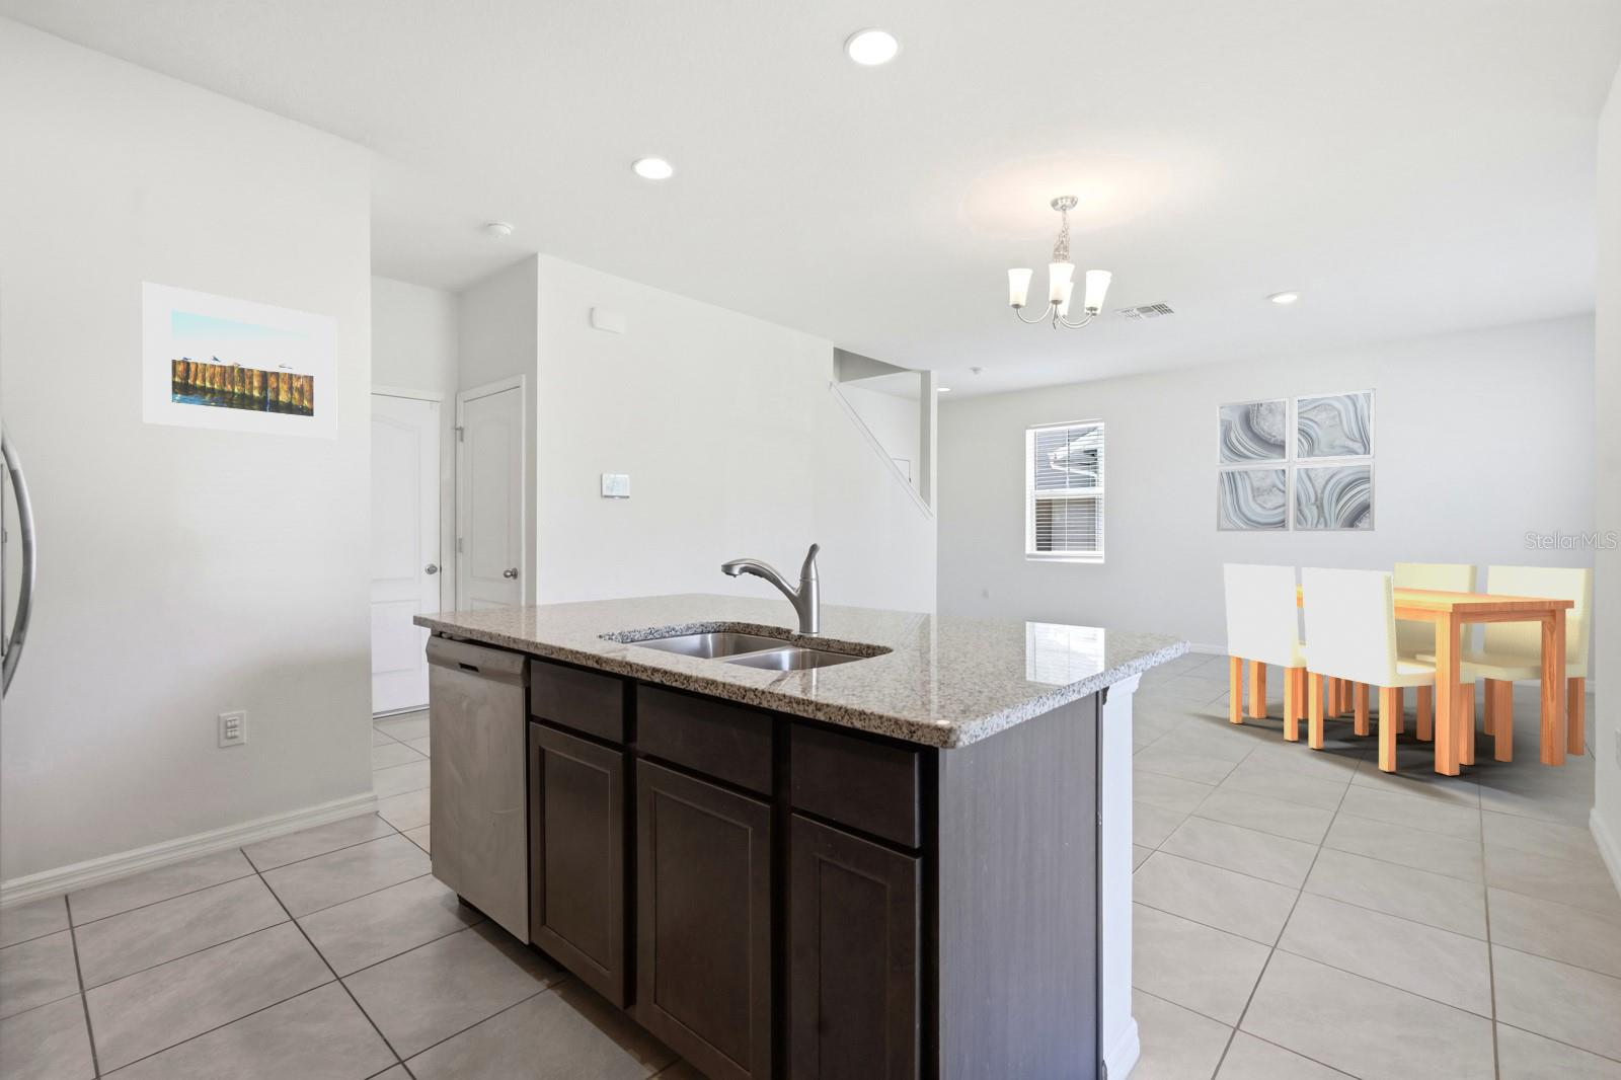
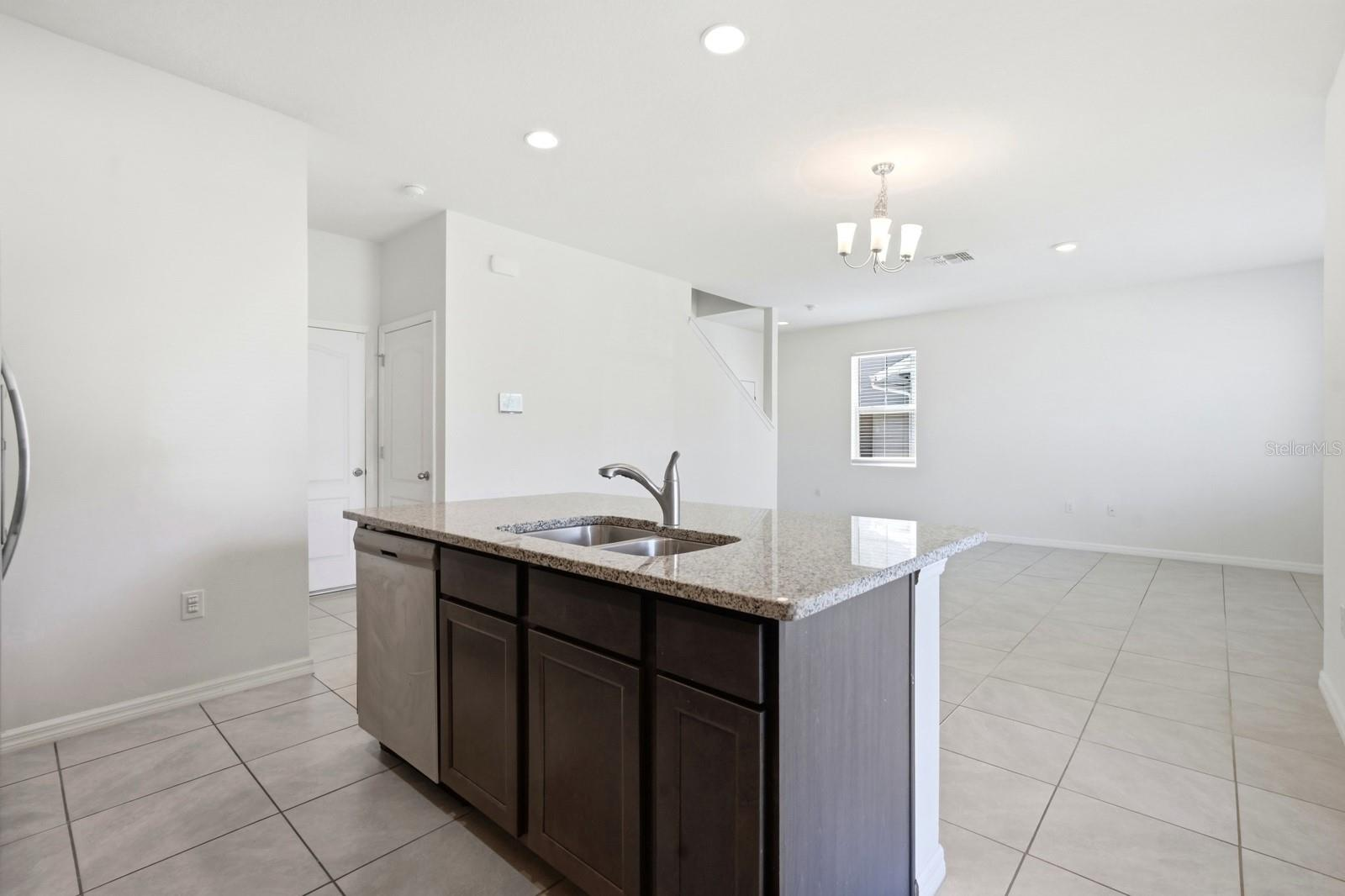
- wall art [1216,388,1376,532]
- dining set [1223,562,1594,776]
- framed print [140,281,339,441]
